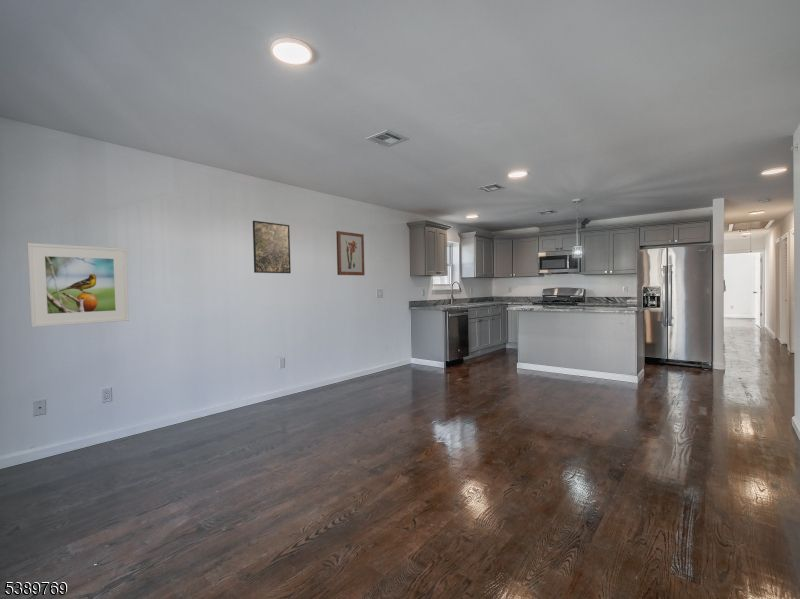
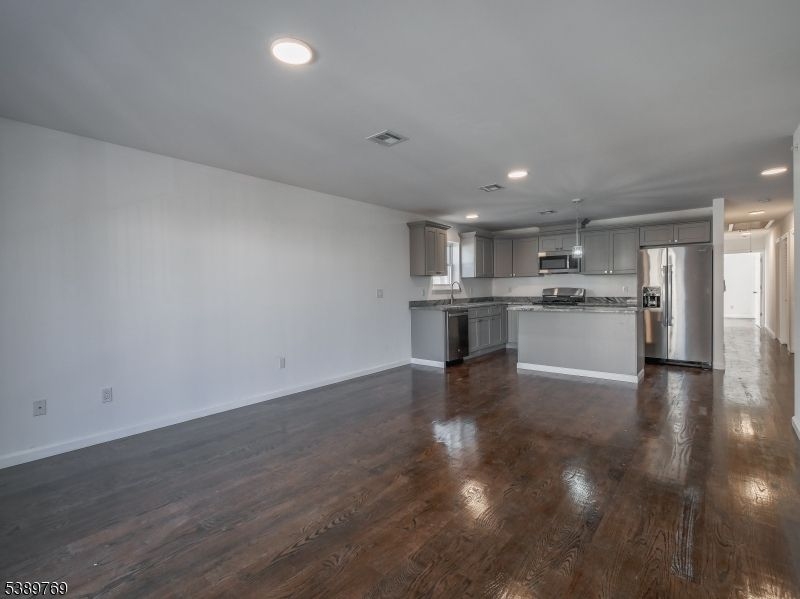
- wall art [335,230,366,276]
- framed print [252,220,292,274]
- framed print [26,242,130,328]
